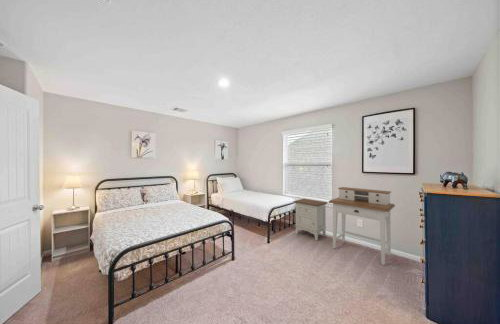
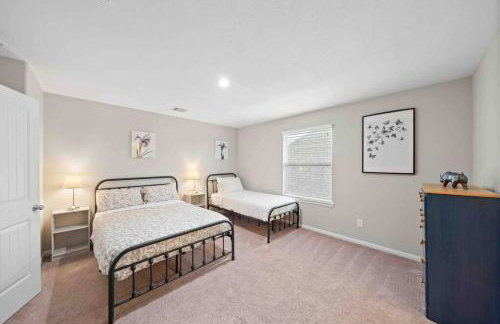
- nightstand [292,198,328,241]
- desk [328,186,396,266]
